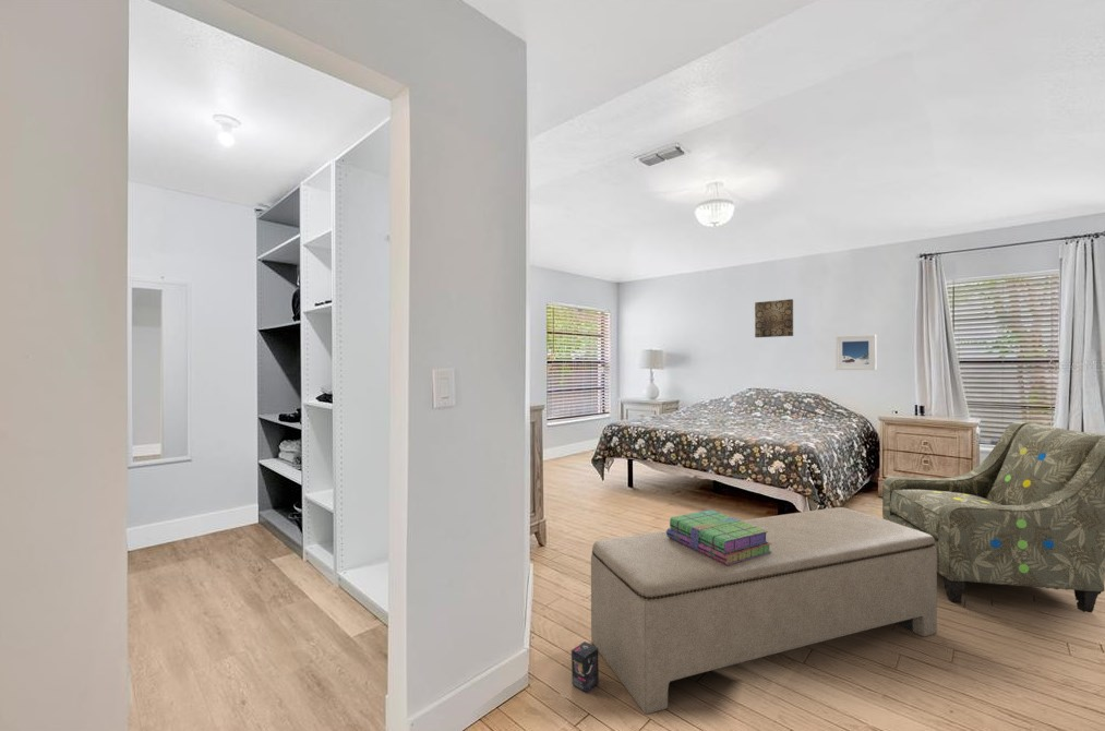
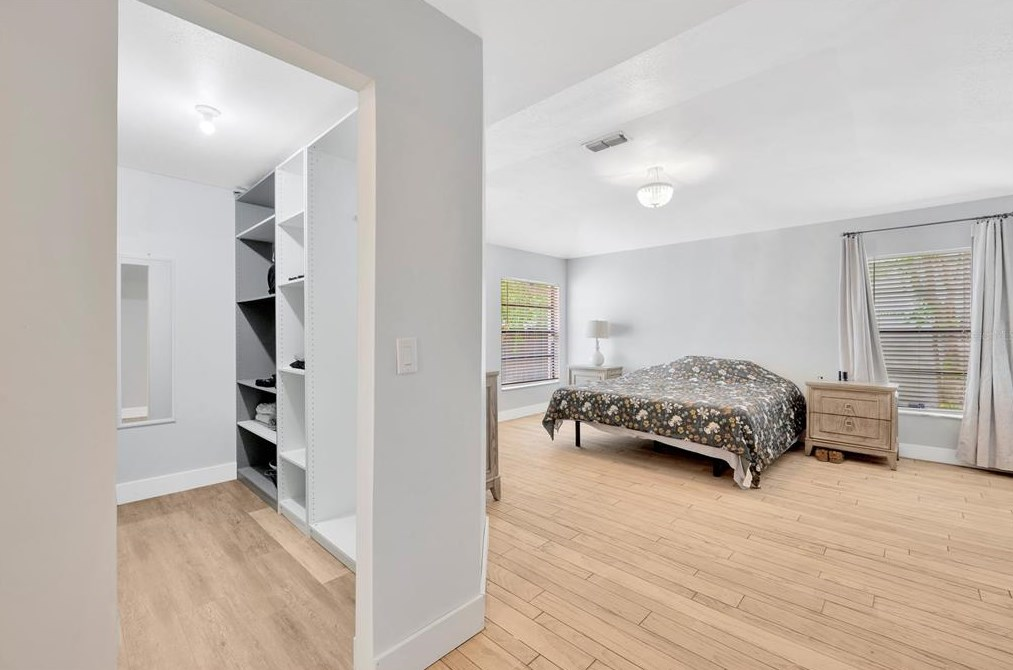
- armchair [881,420,1105,614]
- stack of books [665,508,771,565]
- box [570,640,600,693]
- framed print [834,334,877,371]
- wall art [754,298,794,338]
- bench [590,506,938,715]
